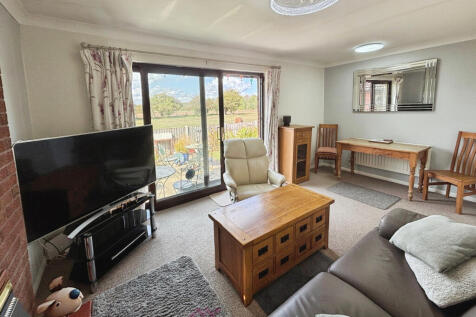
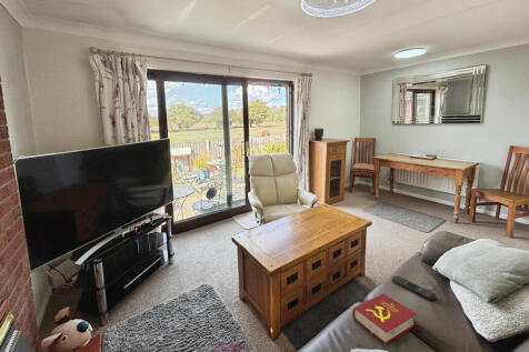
+ remote control [391,275,437,302]
+ book [351,293,418,345]
